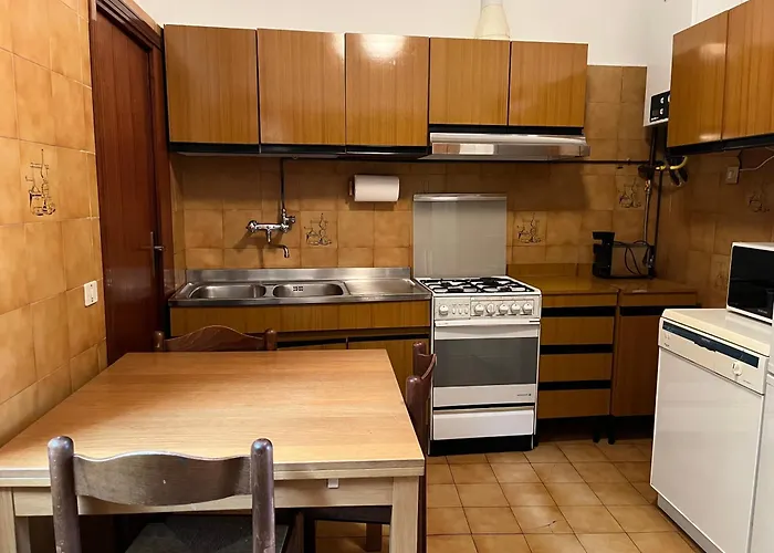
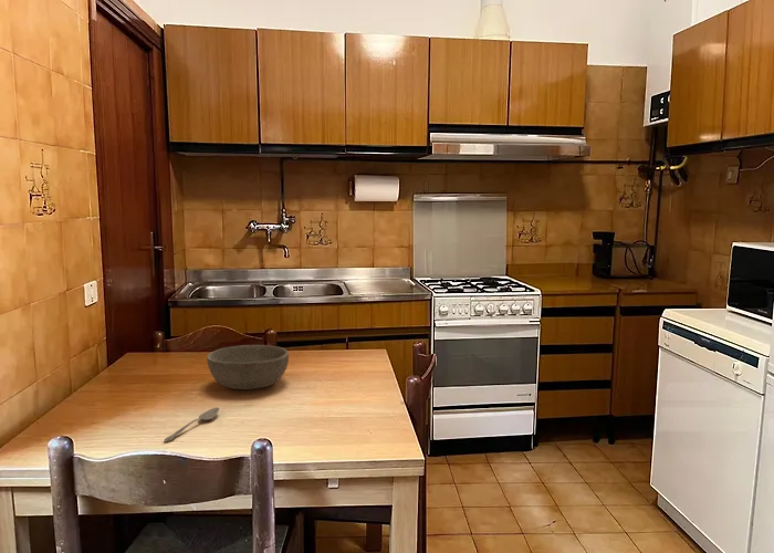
+ bowl [206,344,290,390]
+ spoon [163,406,220,442]
